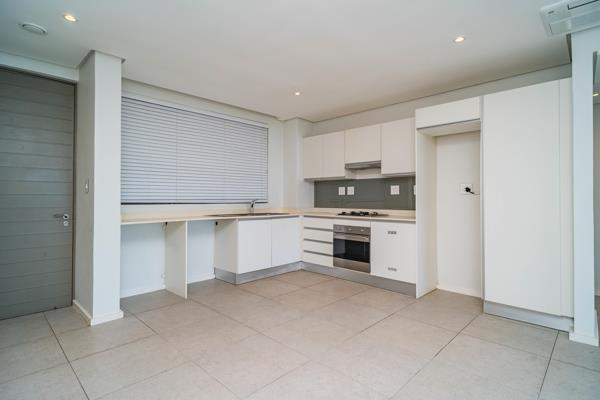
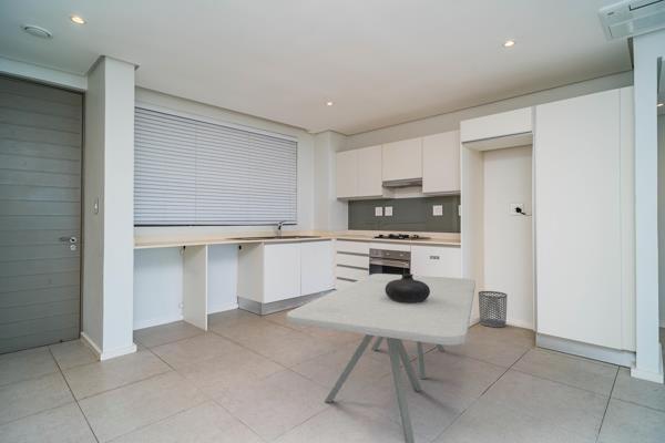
+ vase [385,272,430,303]
+ waste bin [478,290,509,328]
+ dining table [286,272,477,443]
